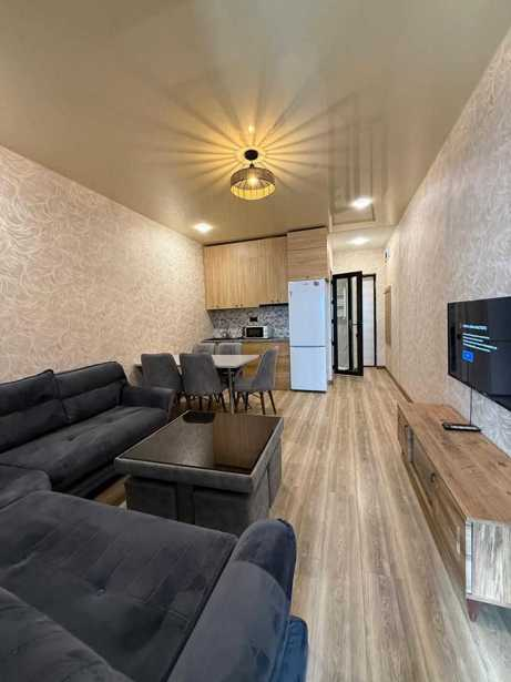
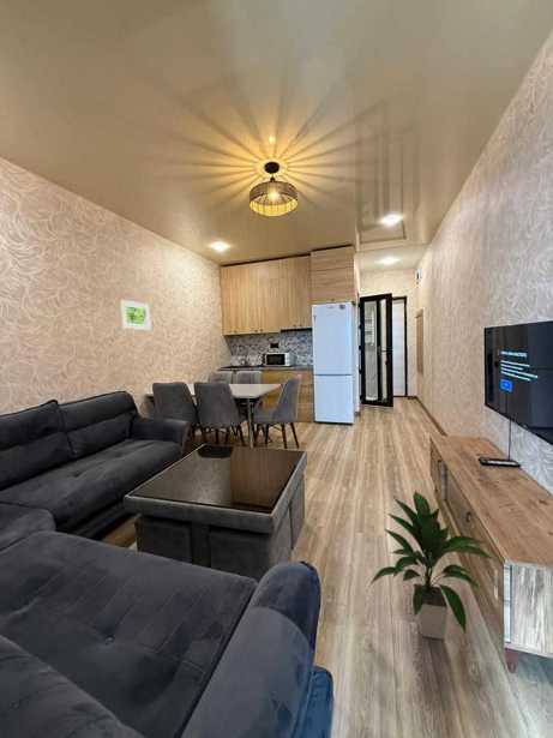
+ indoor plant [368,490,497,641]
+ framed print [119,299,152,331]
